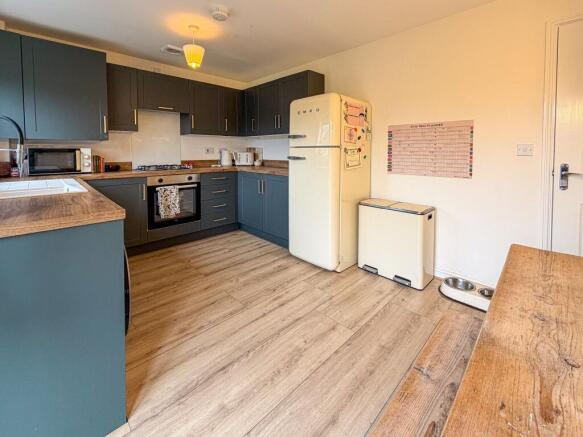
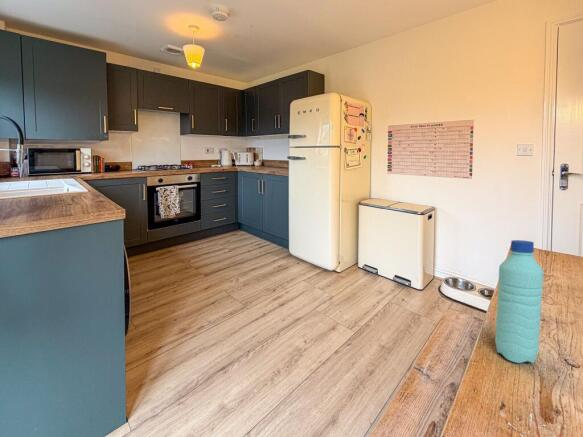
+ water bottle [494,239,545,364]
